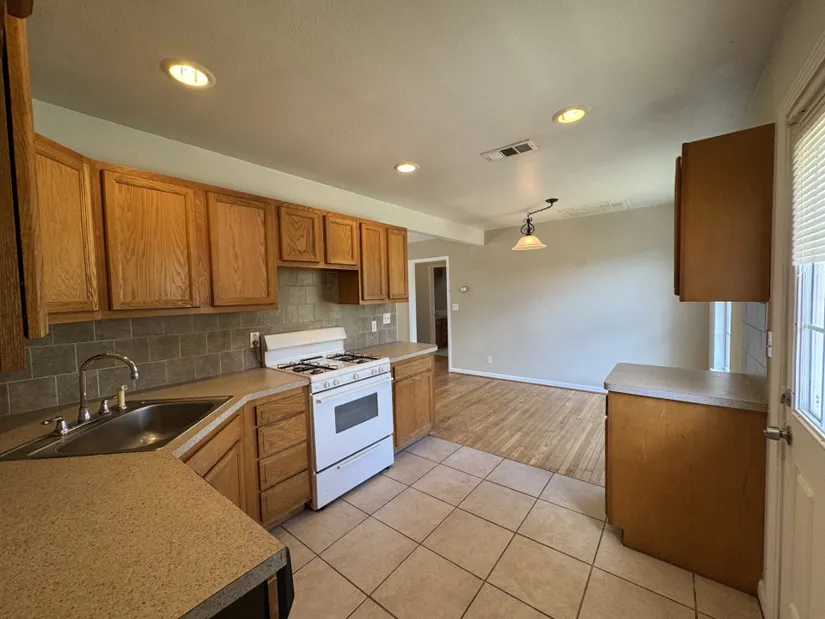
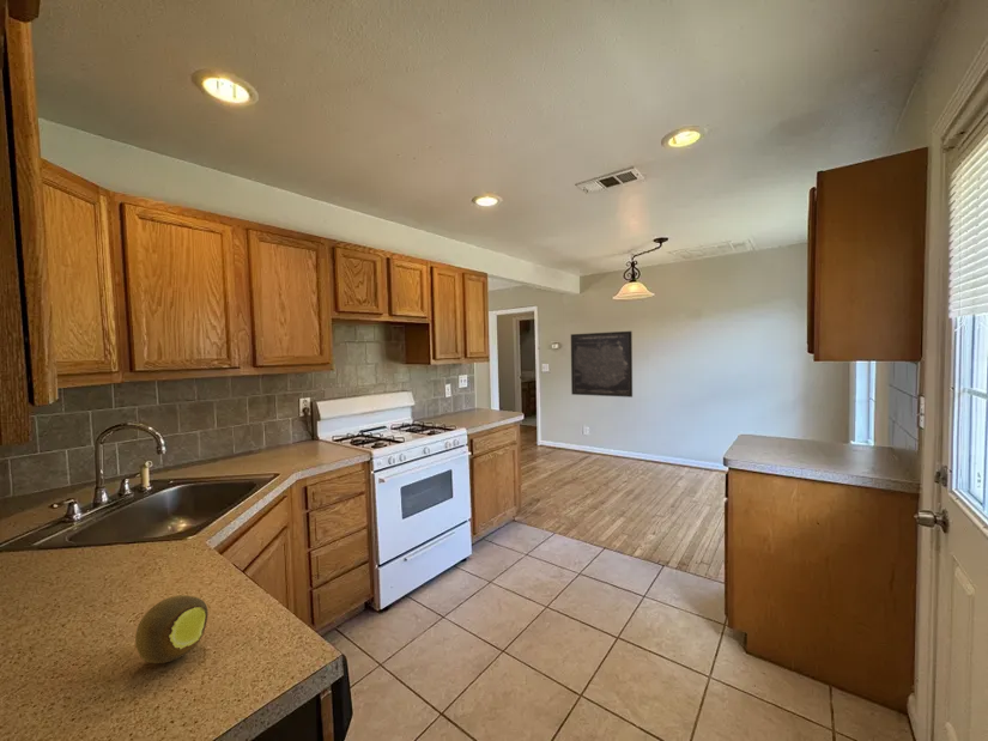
+ wall art [570,330,634,399]
+ fruit [134,594,210,664]
